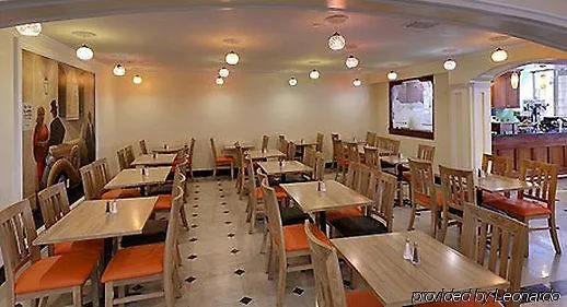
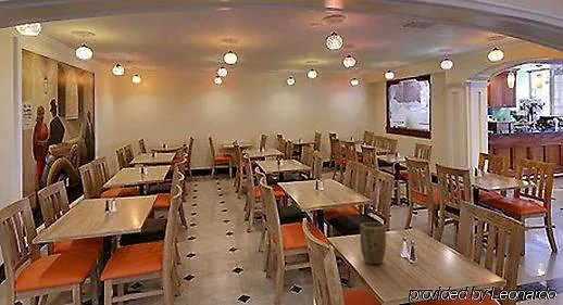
+ plant pot [359,221,387,265]
